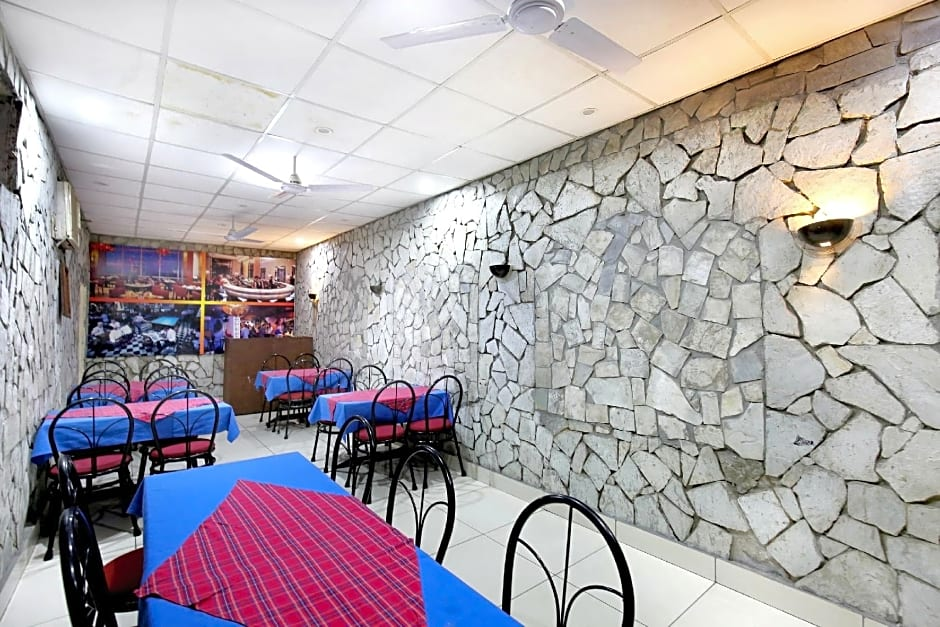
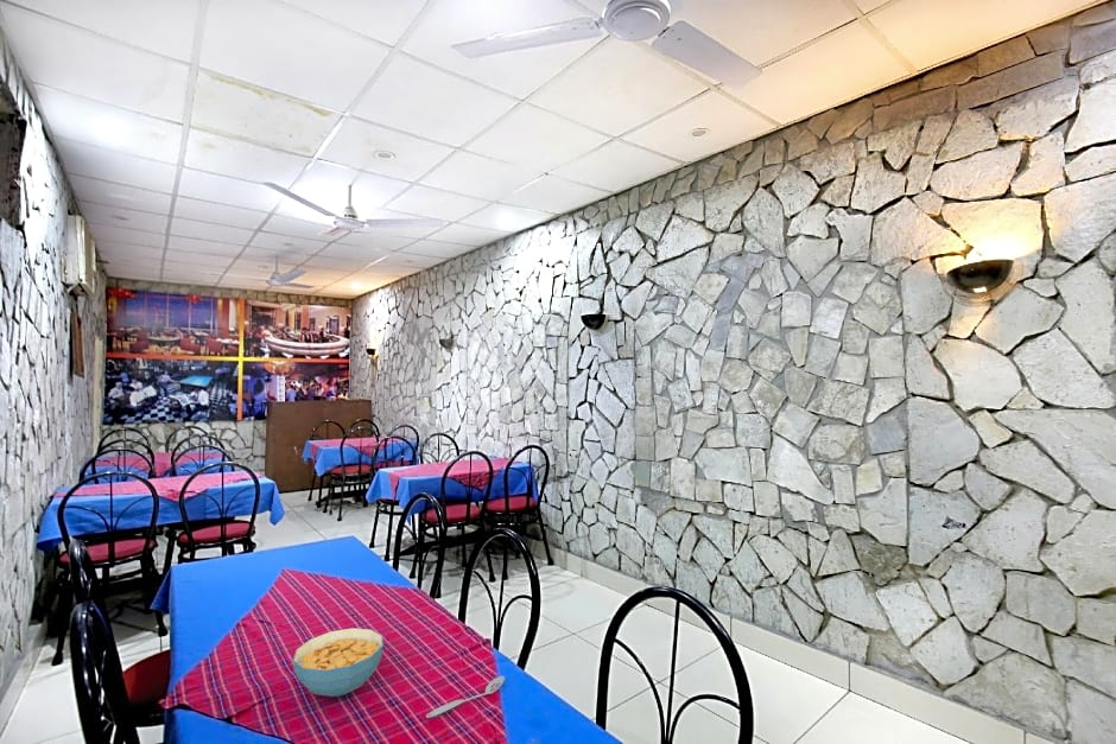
+ spoon [425,675,506,719]
+ cereal bowl [292,627,385,698]
